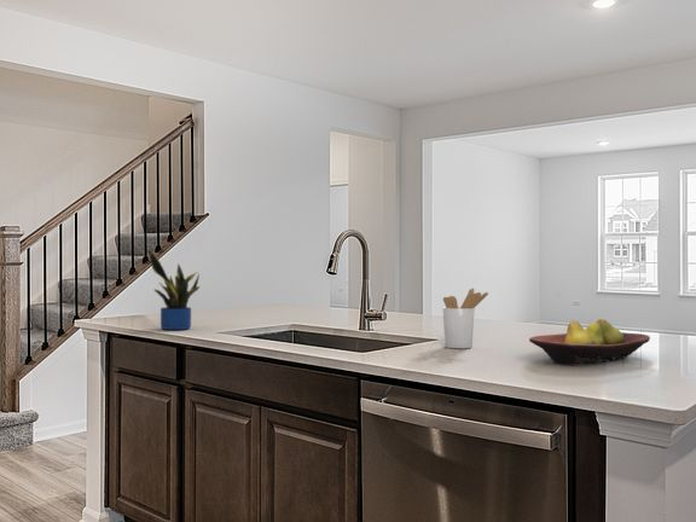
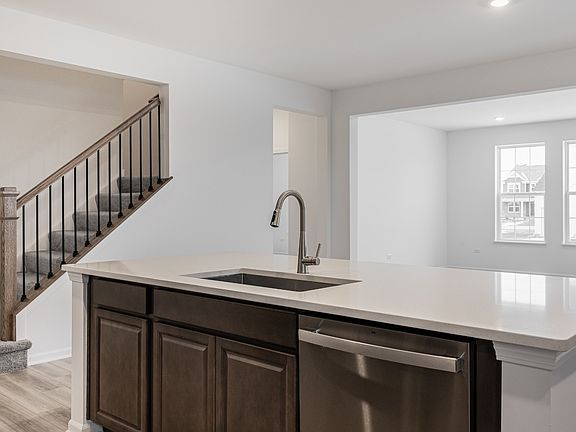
- potted plant [147,249,201,331]
- fruit bowl [528,318,651,366]
- utensil holder [442,288,489,349]
